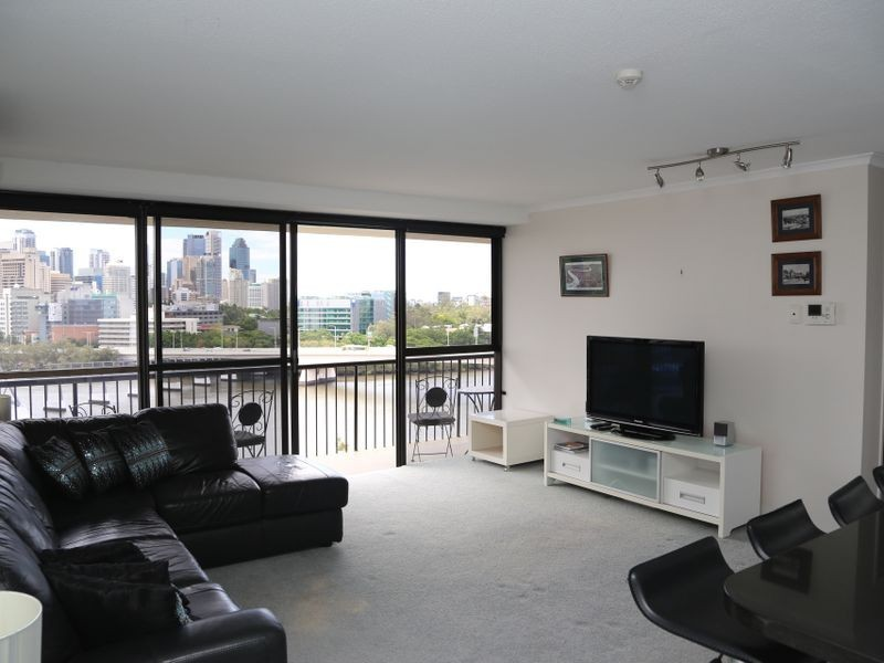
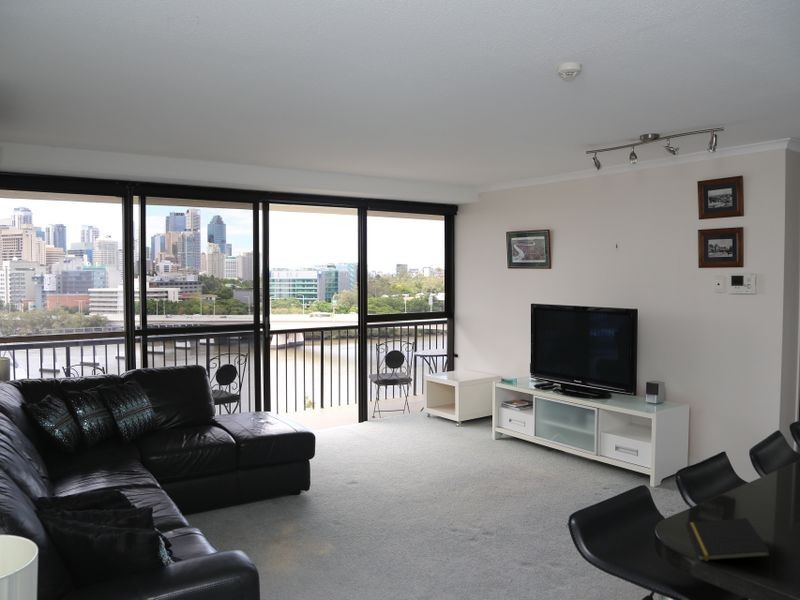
+ notepad [684,517,772,562]
